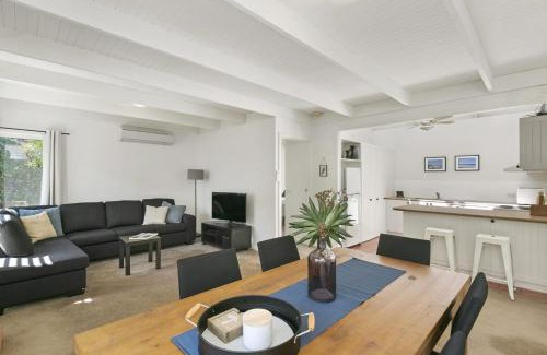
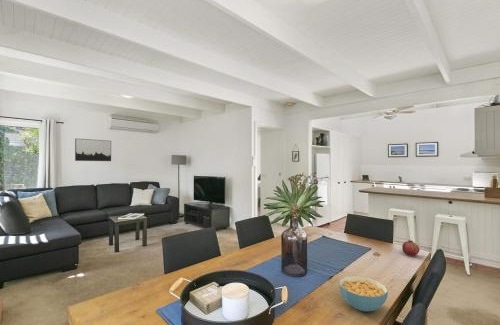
+ cereal bowl [338,275,389,313]
+ wall art [74,138,112,162]
+ fruit [401,239,420,257]
